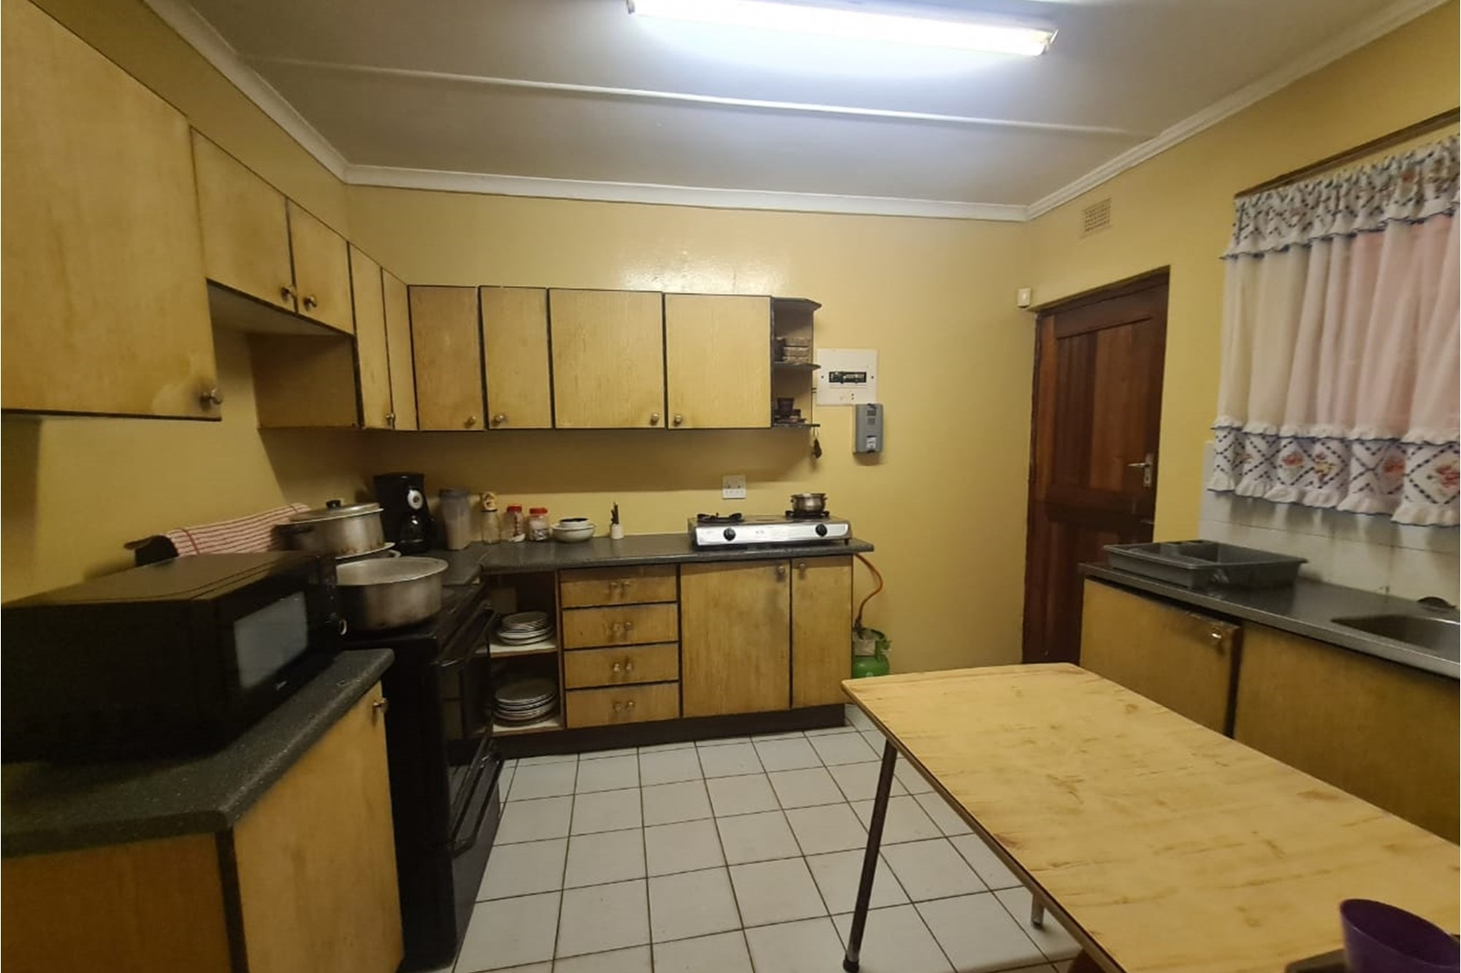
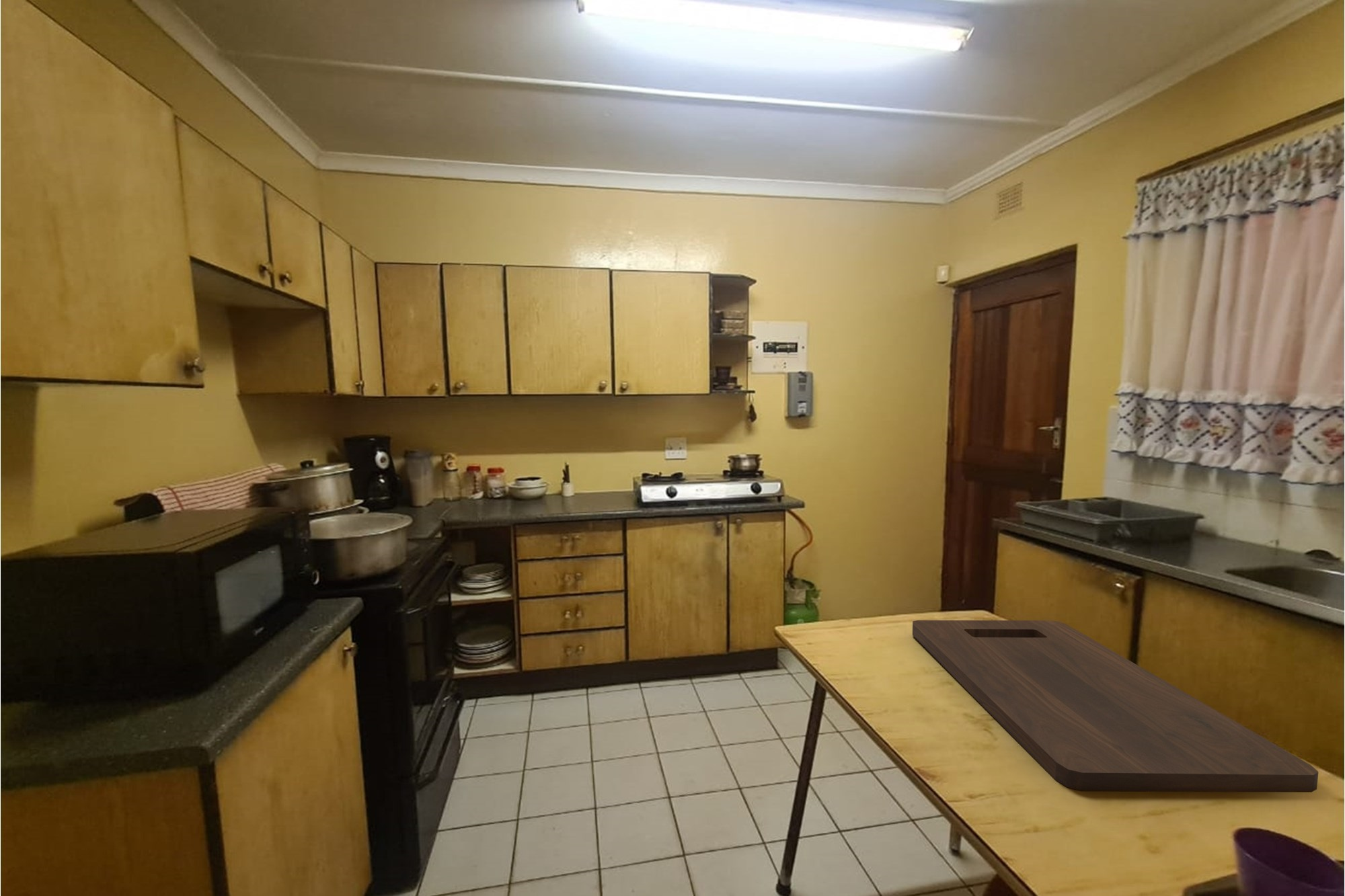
+ cutting board [912,620,1319,793]
